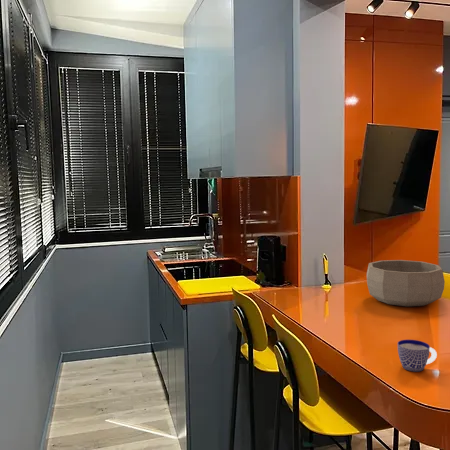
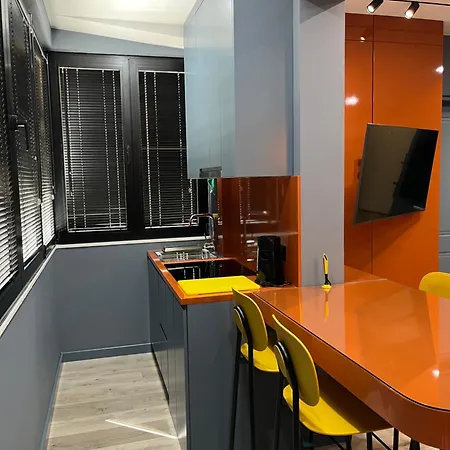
- decorative bowl [366,259,446,307]
- cup [397,339,438,373]
